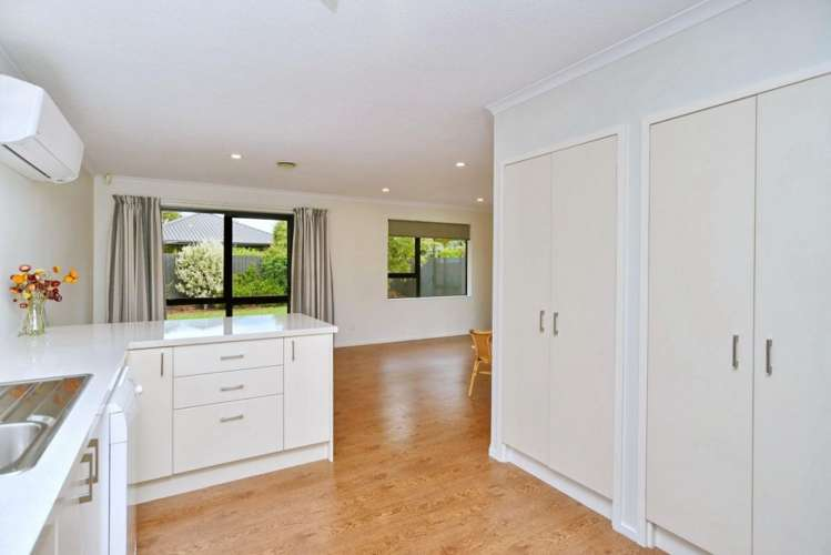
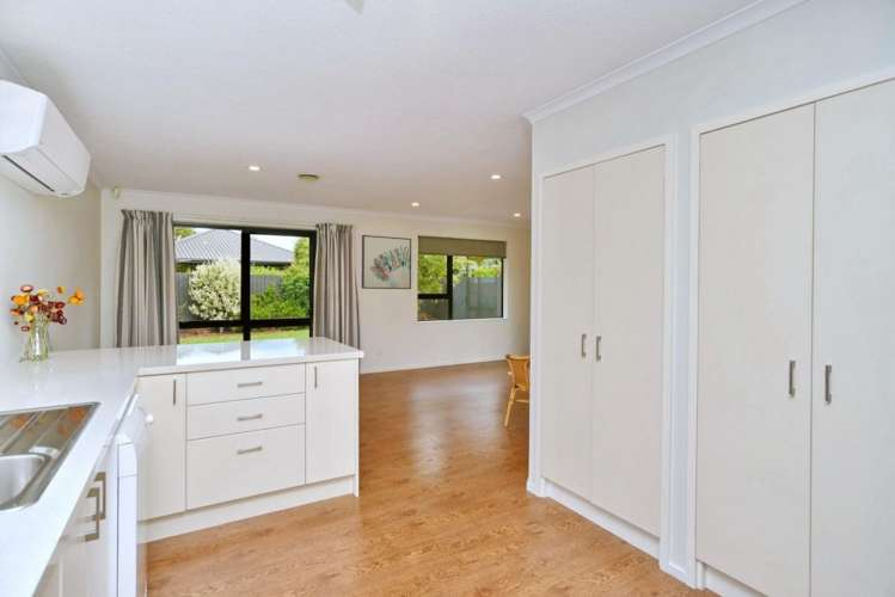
+ wall art [361,234,412,290]
